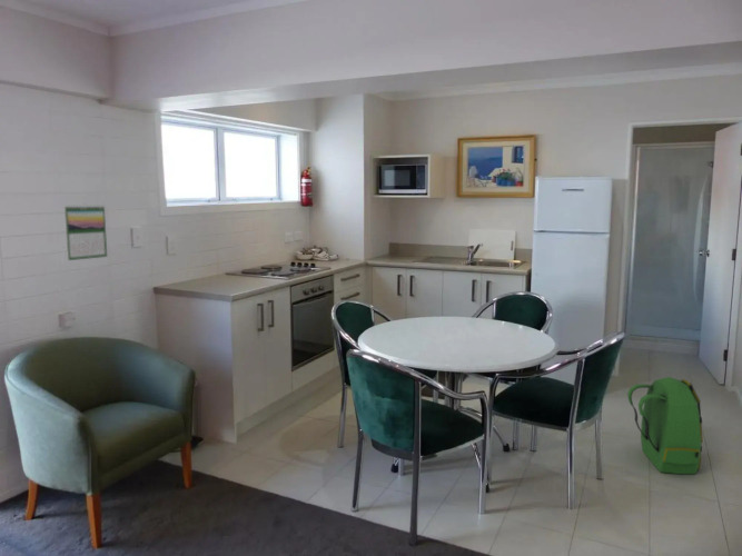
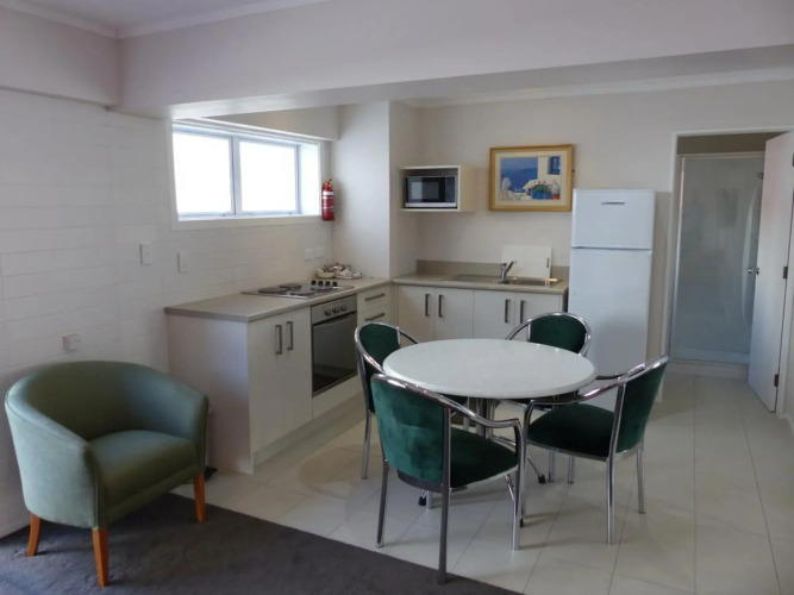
- calendar [63,203,108,261]
- backpack [626,376,704,475]
